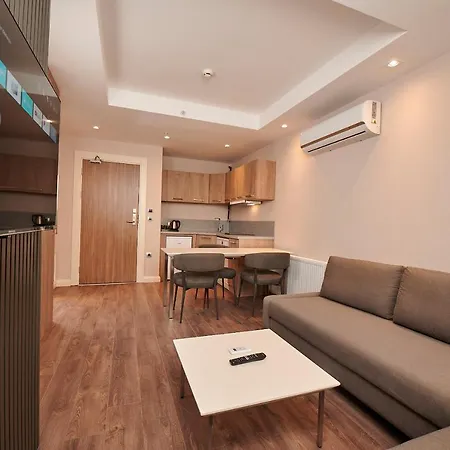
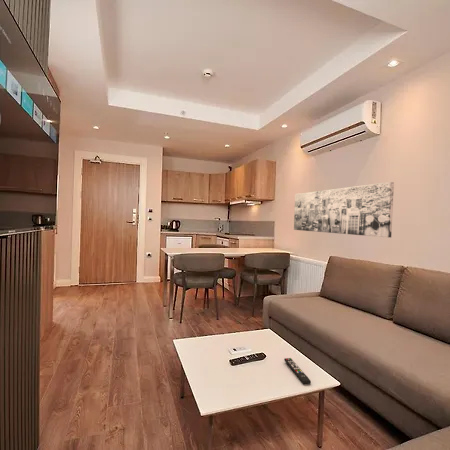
+ remote control [283,357,312,385]
+ wall art [293,181,395,238]
